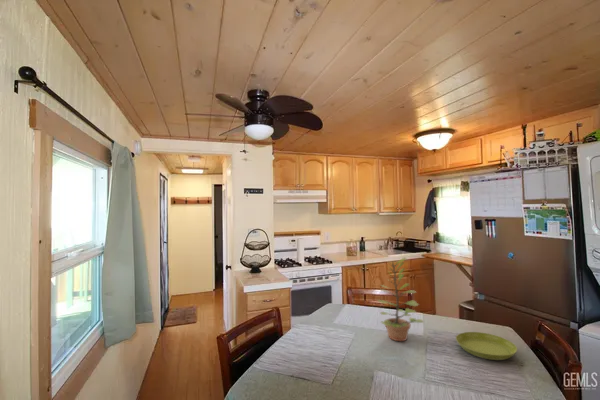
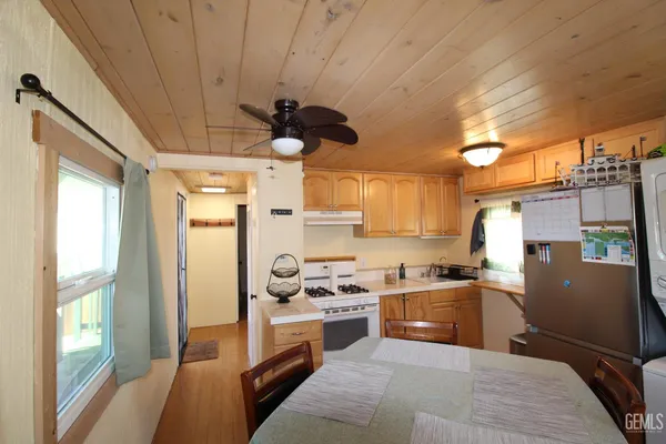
- plant [376,257,425,342]
- saucer [455,331,518,361]
